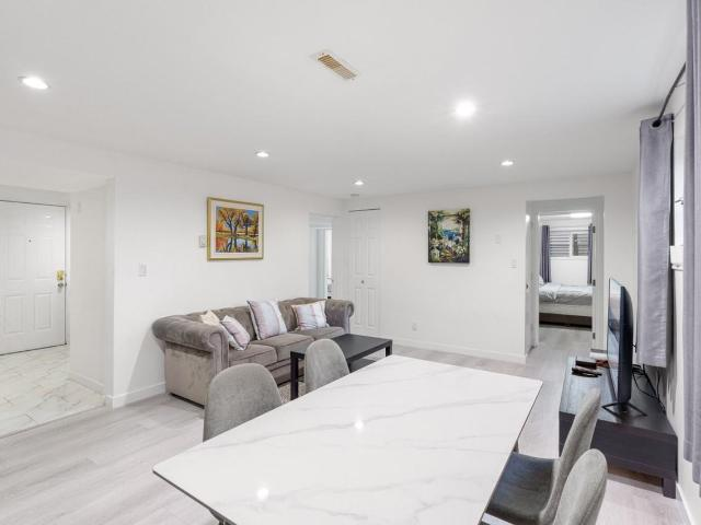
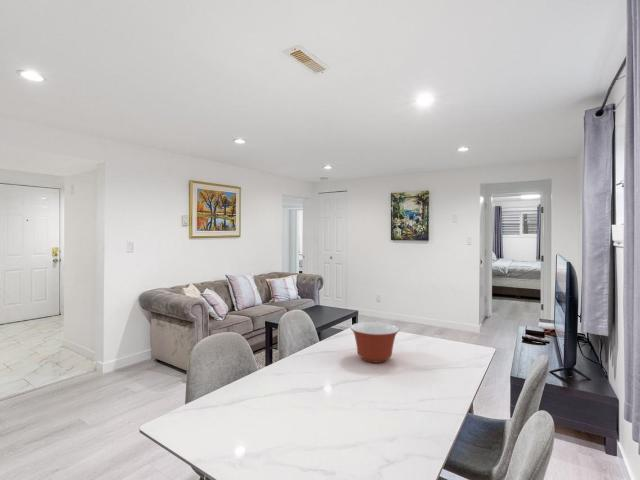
+ mixing bowl [349,321,400,364]
